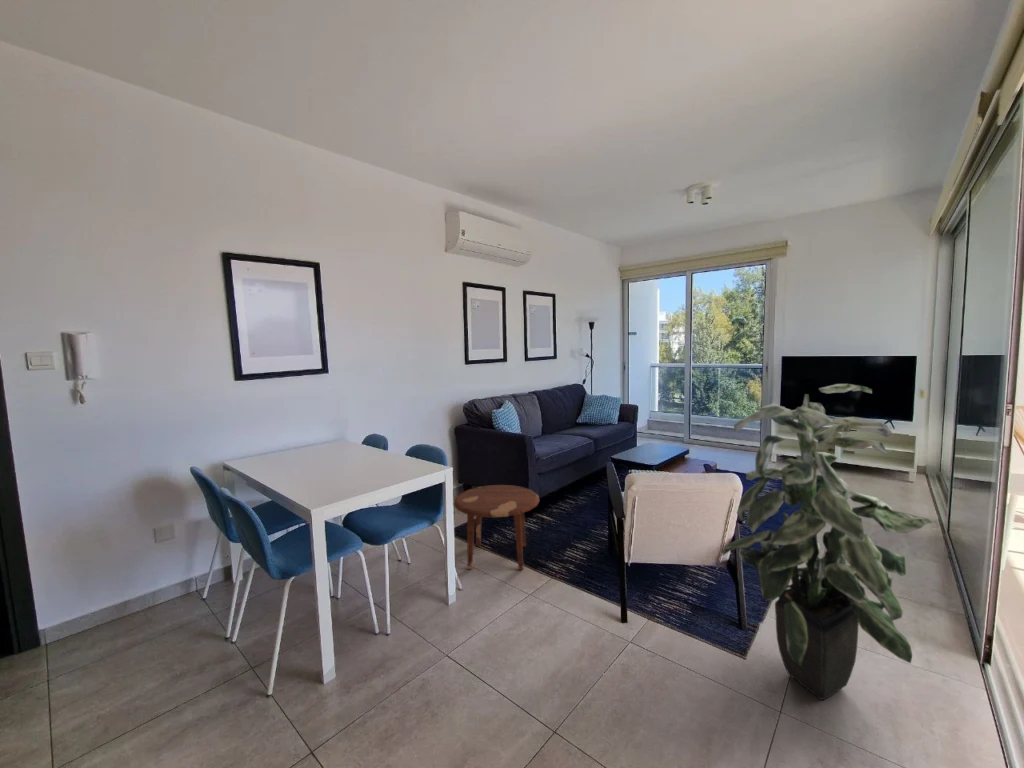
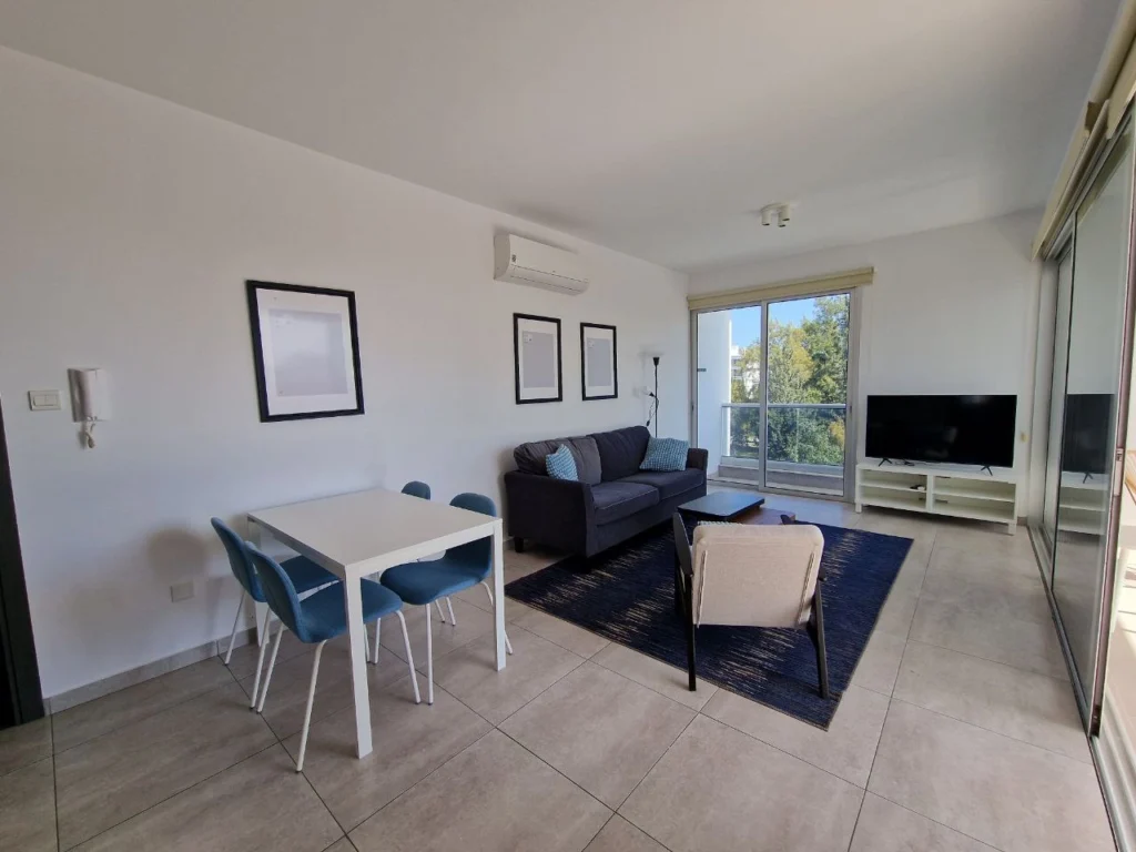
- indoor plant [721,383,934,701]
- side table [453,484,540,571]
